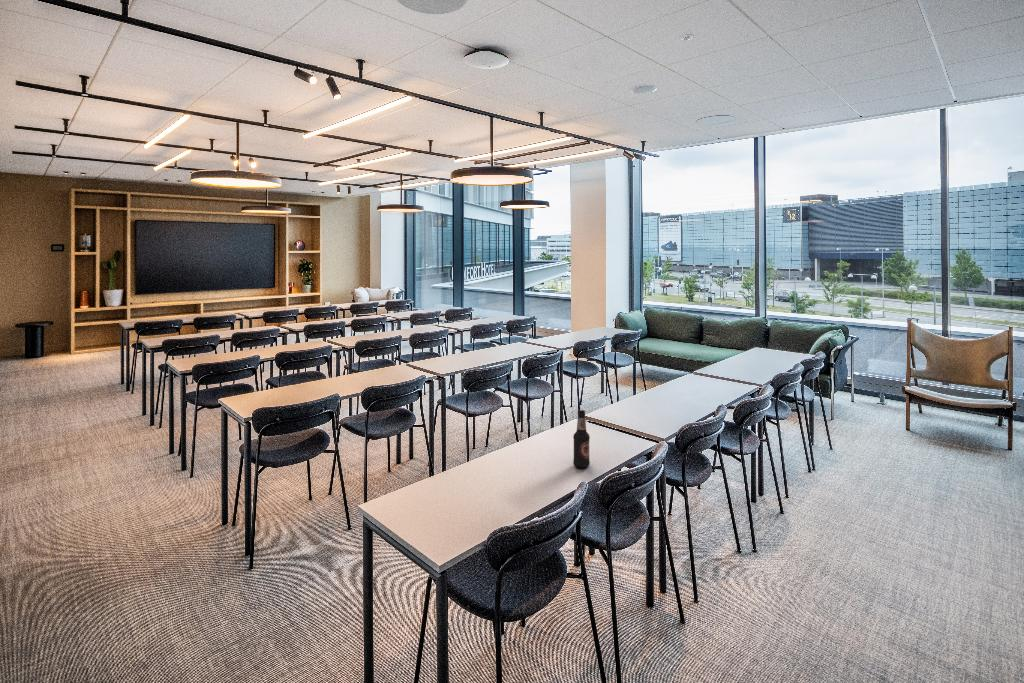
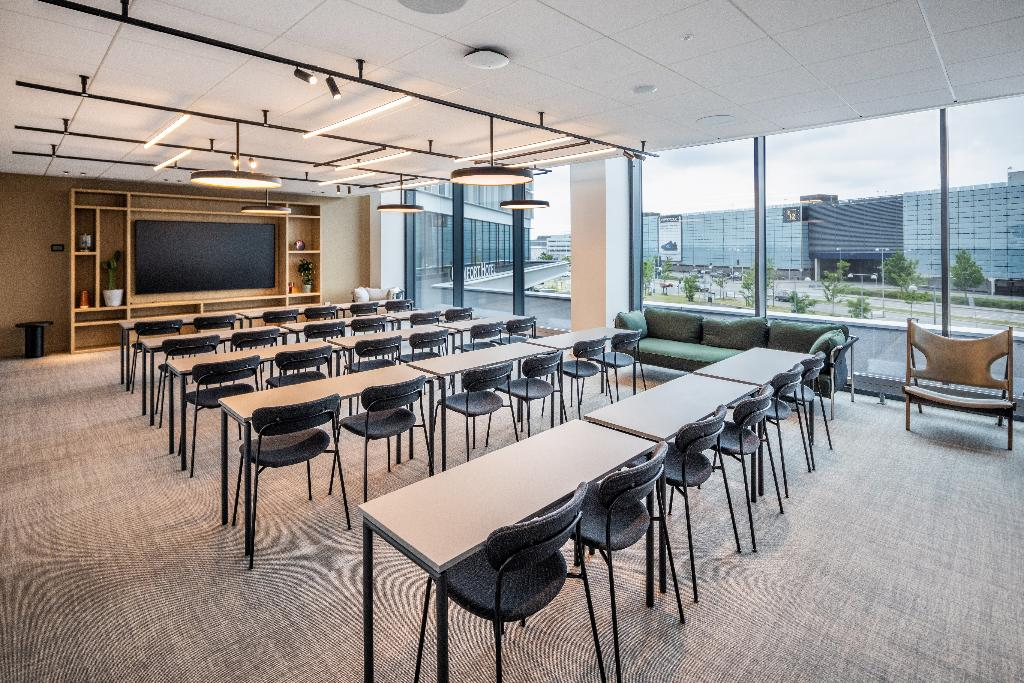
- bottle [572,409,591,469]
